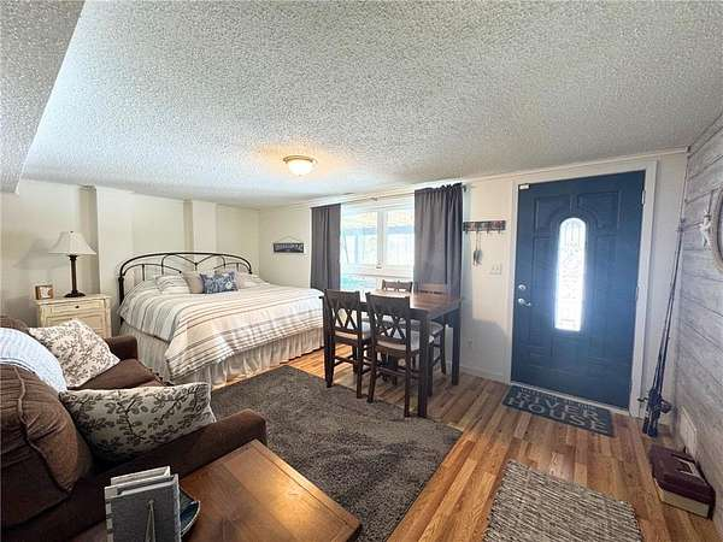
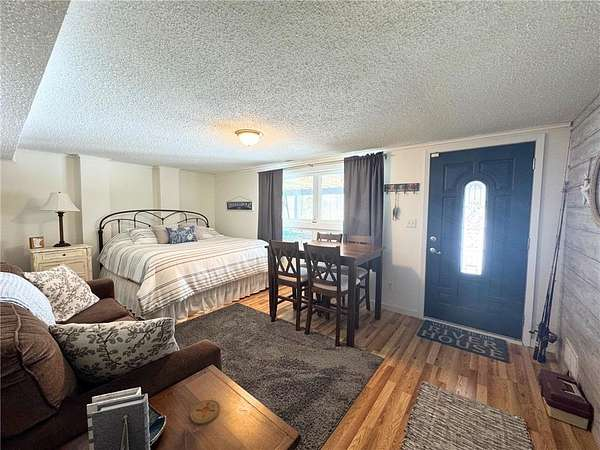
+ coaster [189,399,221,425]
